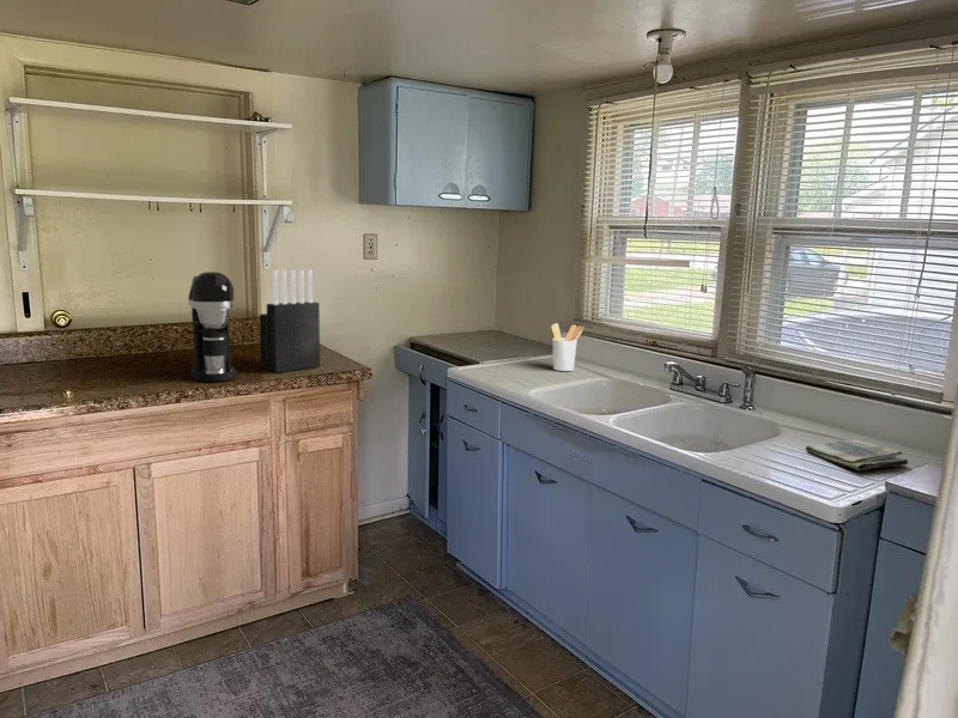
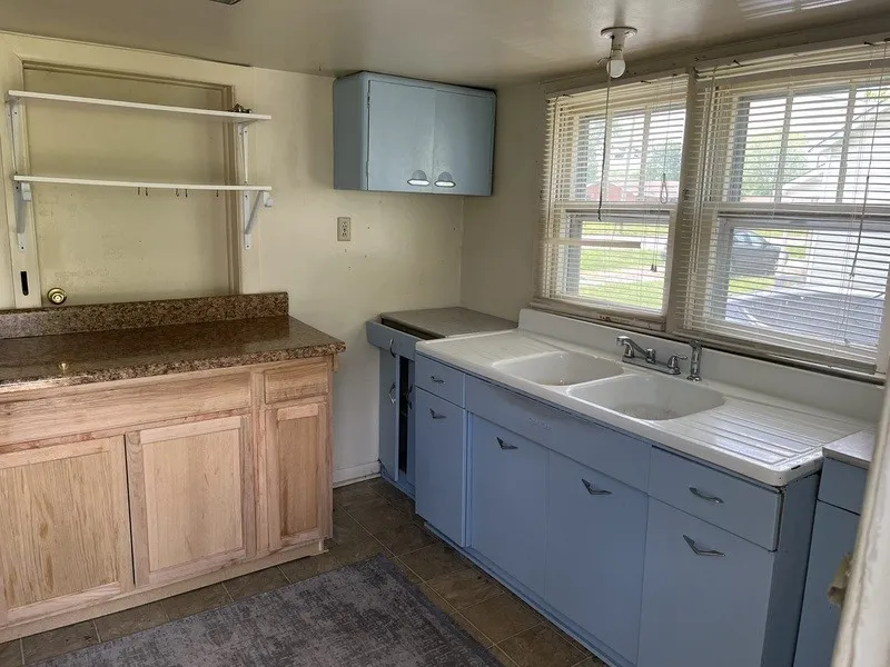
- coffee maker [187,270,238,383]
- dish towel [805,439,909,471]
- utensil holder [550,322,584,372]
- knife block [259,268,321,373]
